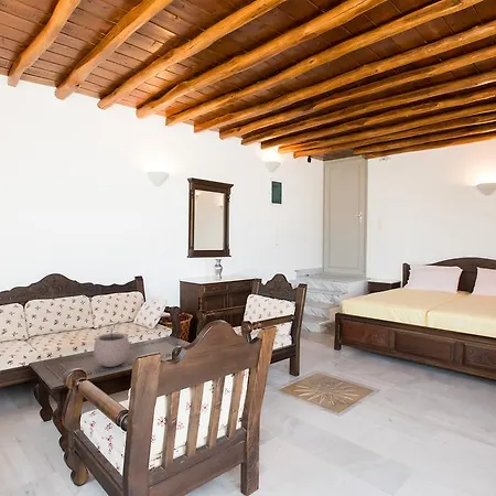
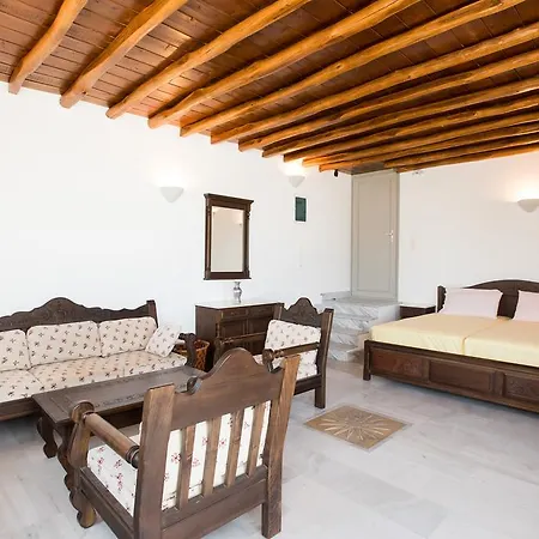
- plant pot [93,323,130,368]
